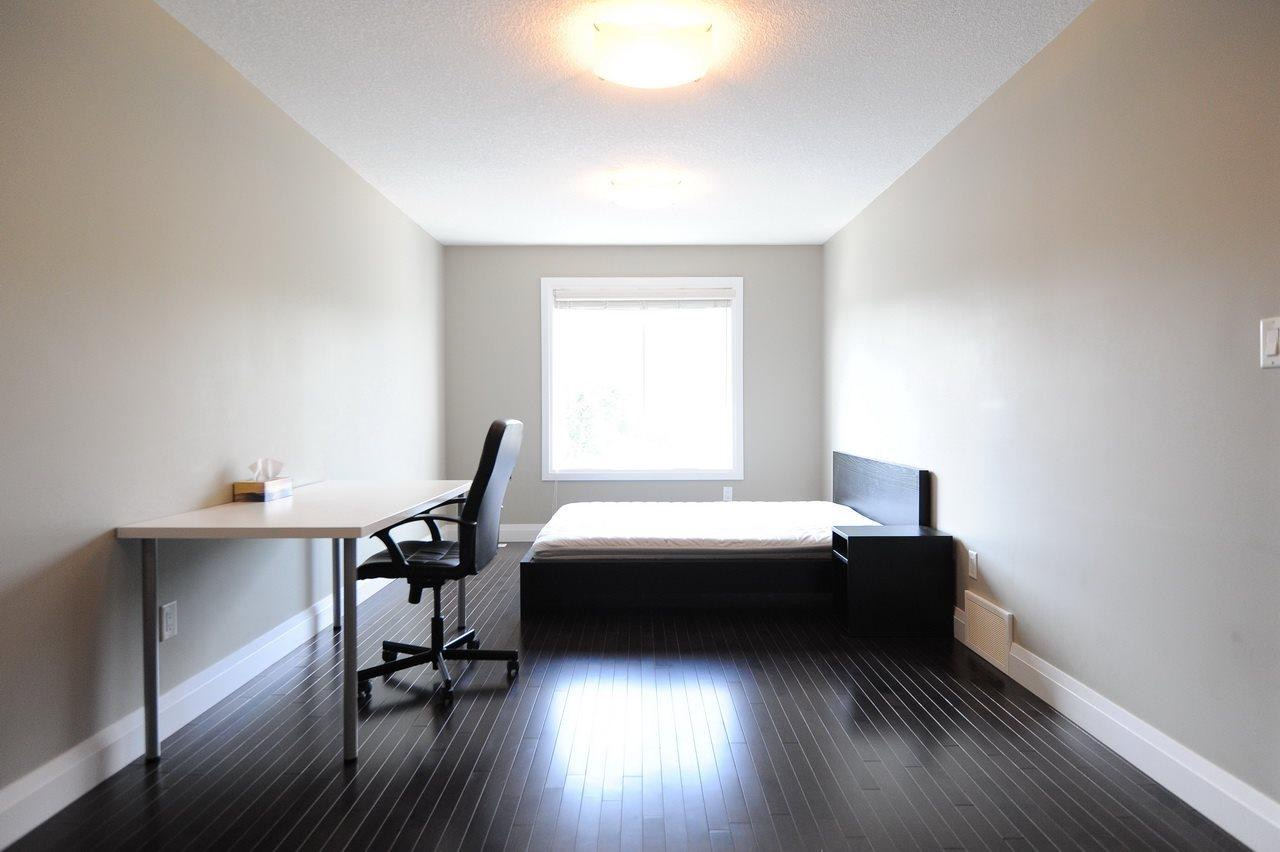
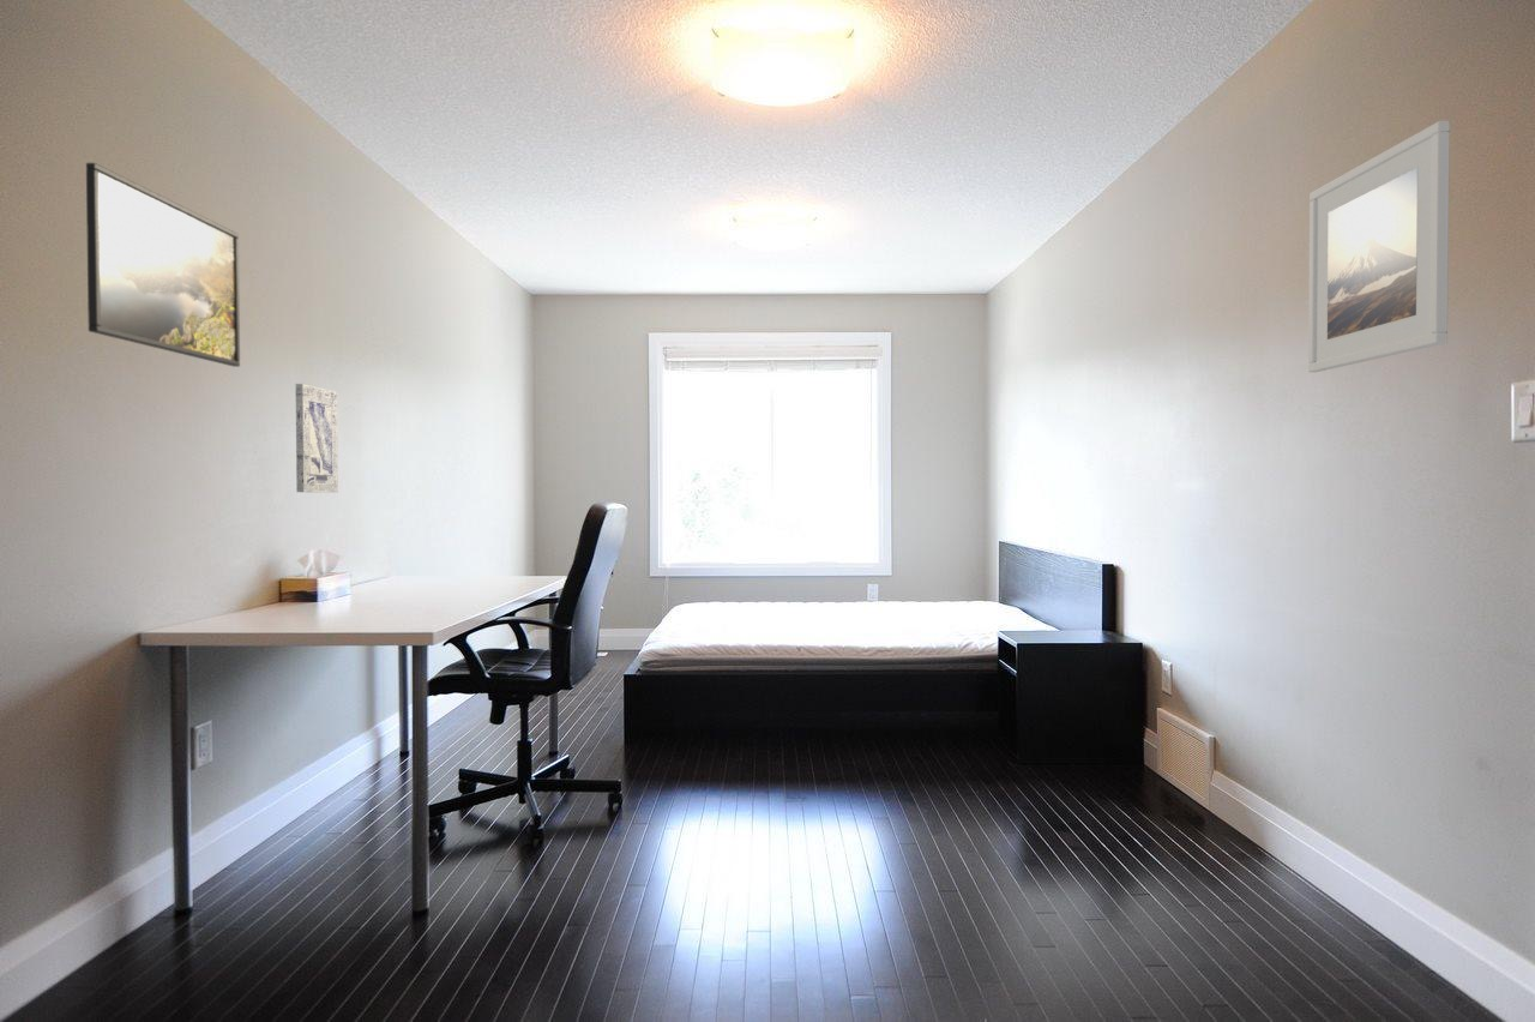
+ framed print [85,162,241,368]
+ wall art [295,383,339,494]
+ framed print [1307,120,1451,373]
